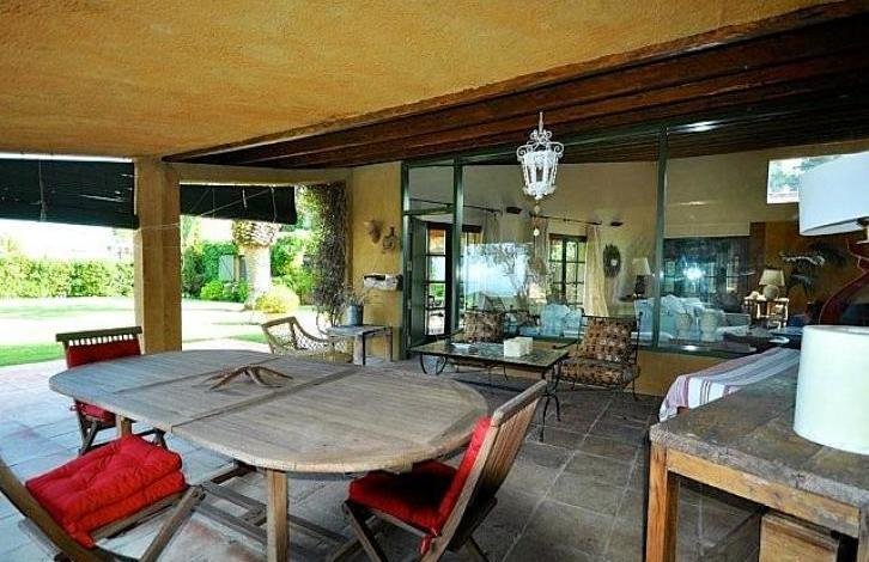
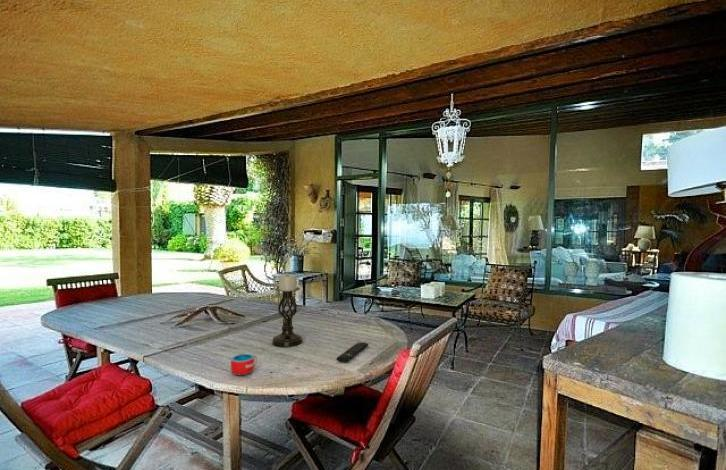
+ candle holder [271,272,304,348]
+ remote control [335,341,369,363]
+ mug [230,353,258,376]
